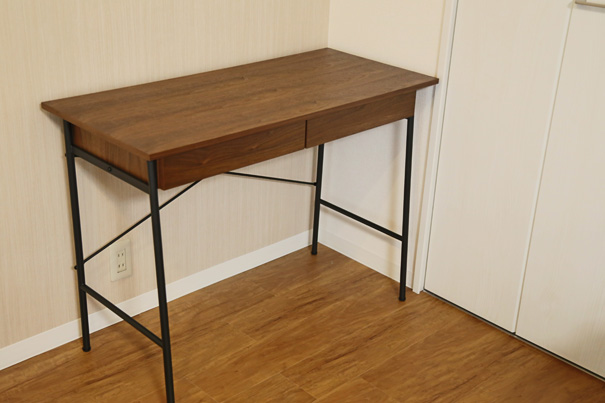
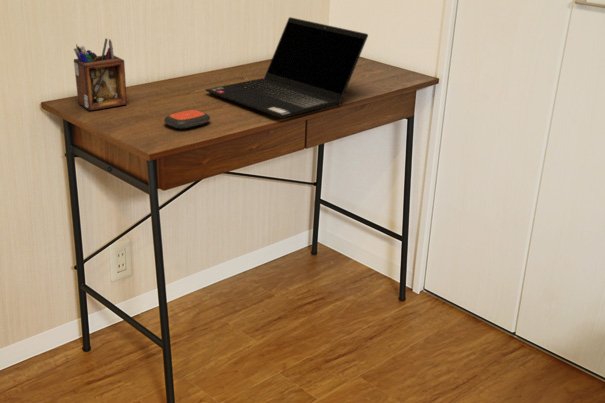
+ desk organizer [73,37,128,112]
+ laptop computer [204,16,369,119]
+ remote control [163,109,211,129]
